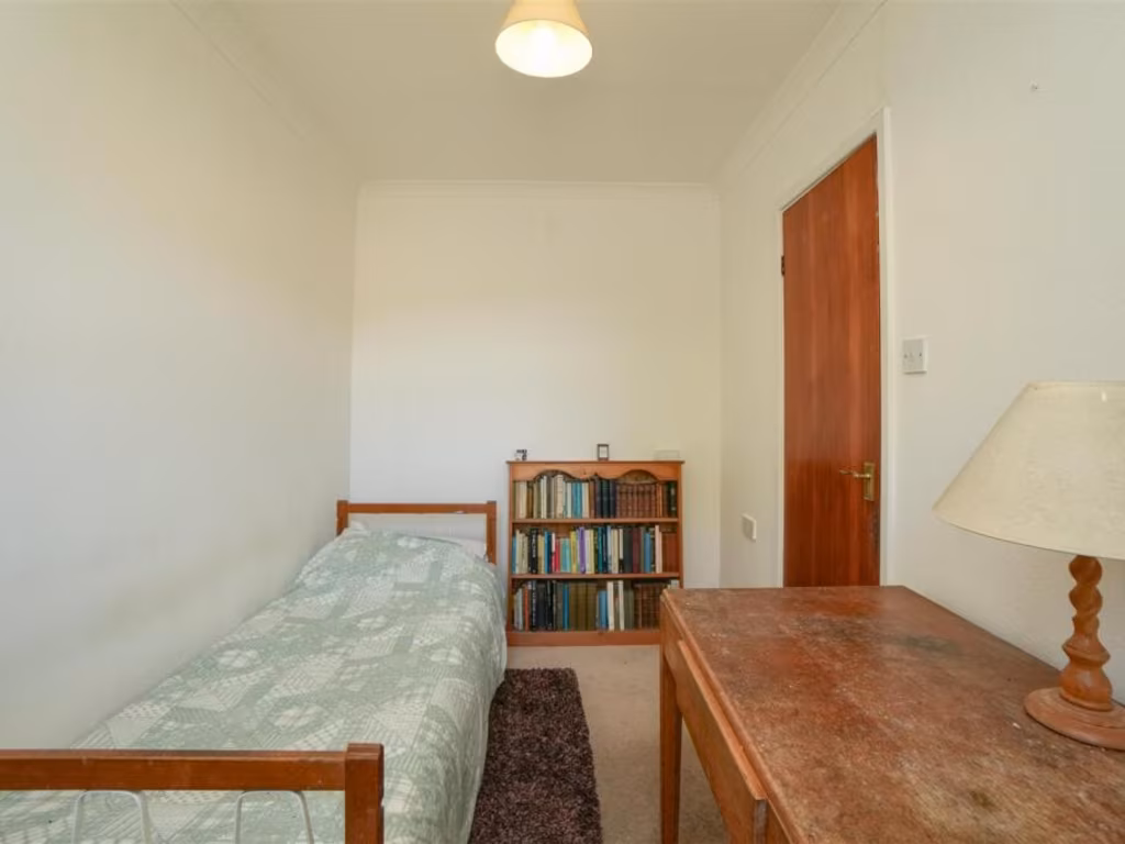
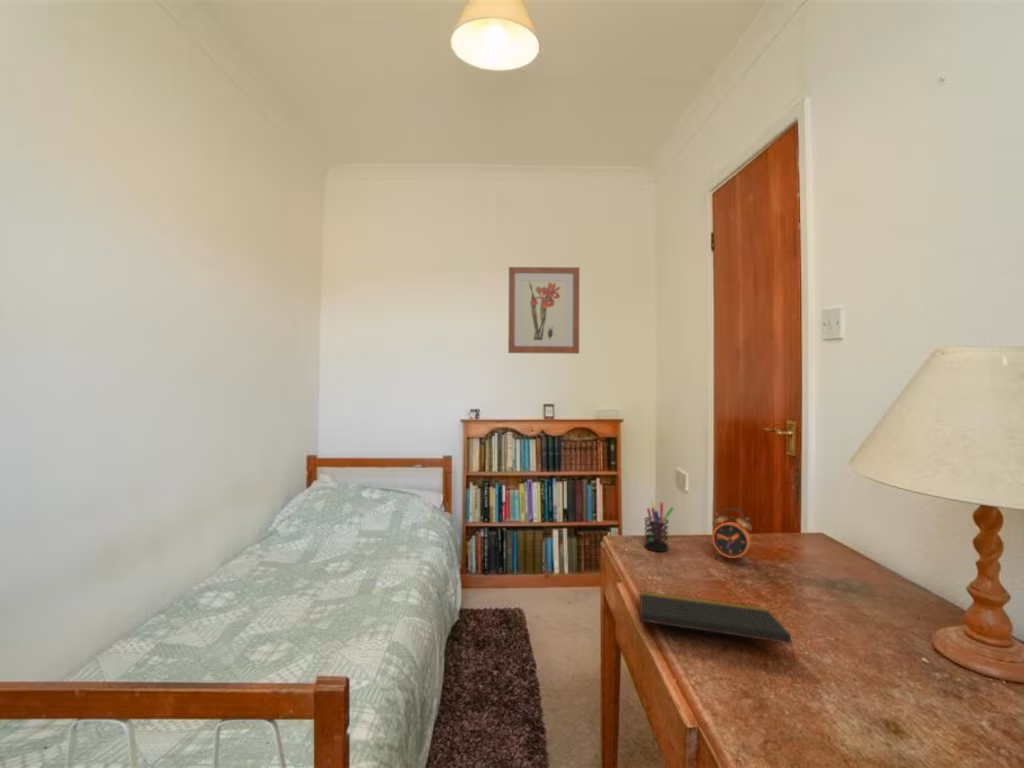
+ notepad [638,590,797,665]
+ pen holder [643,500,675,552]
+ alarm clock [711,507,753,566]
+ wall art [507,266,581,355]
